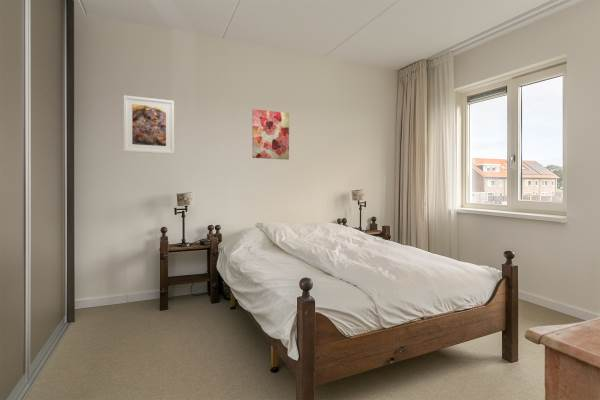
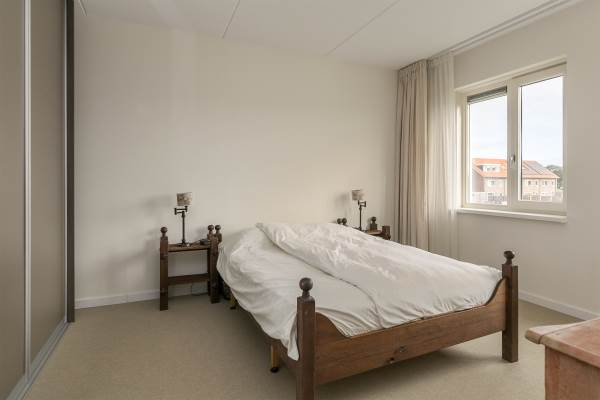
- wall art [251,108,290,161]
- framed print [123,95,175,155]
